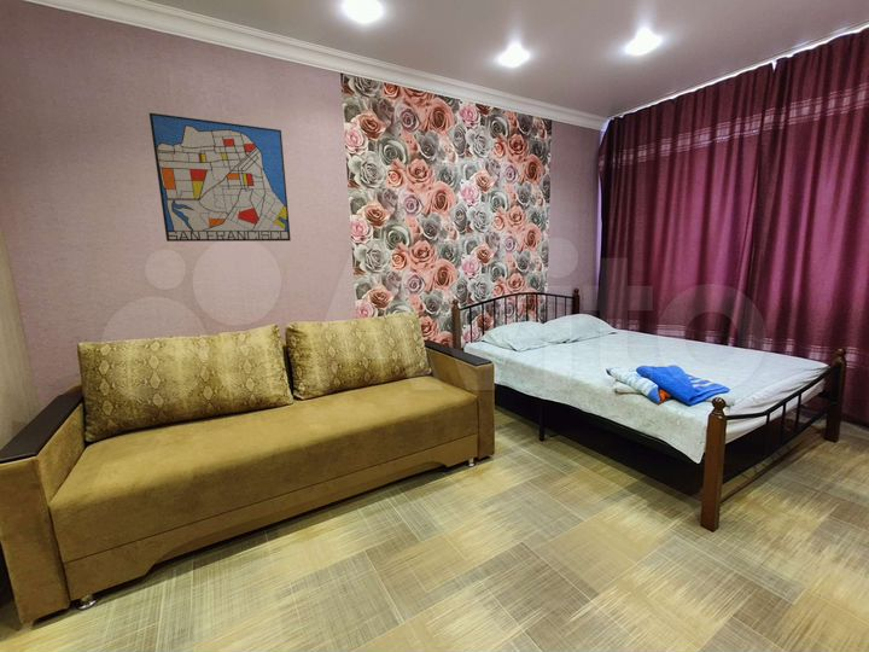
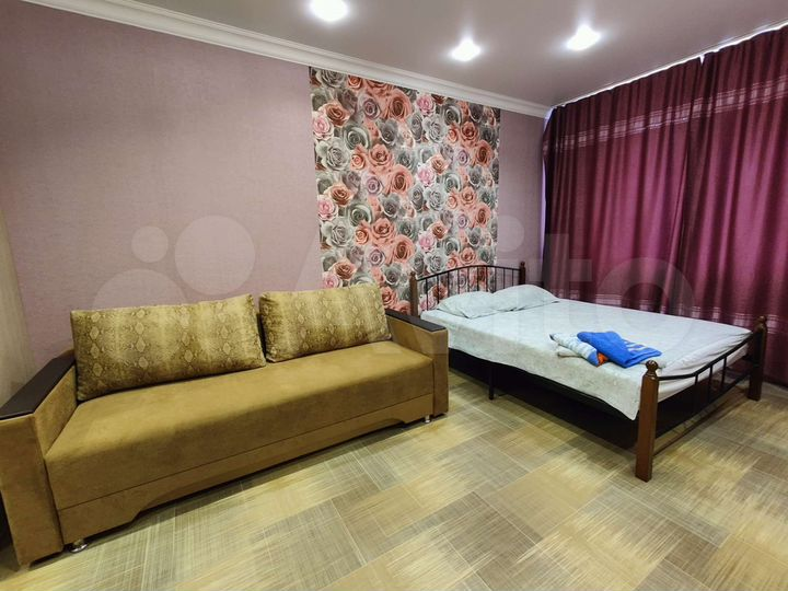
- wall art [148,112,292,243]
